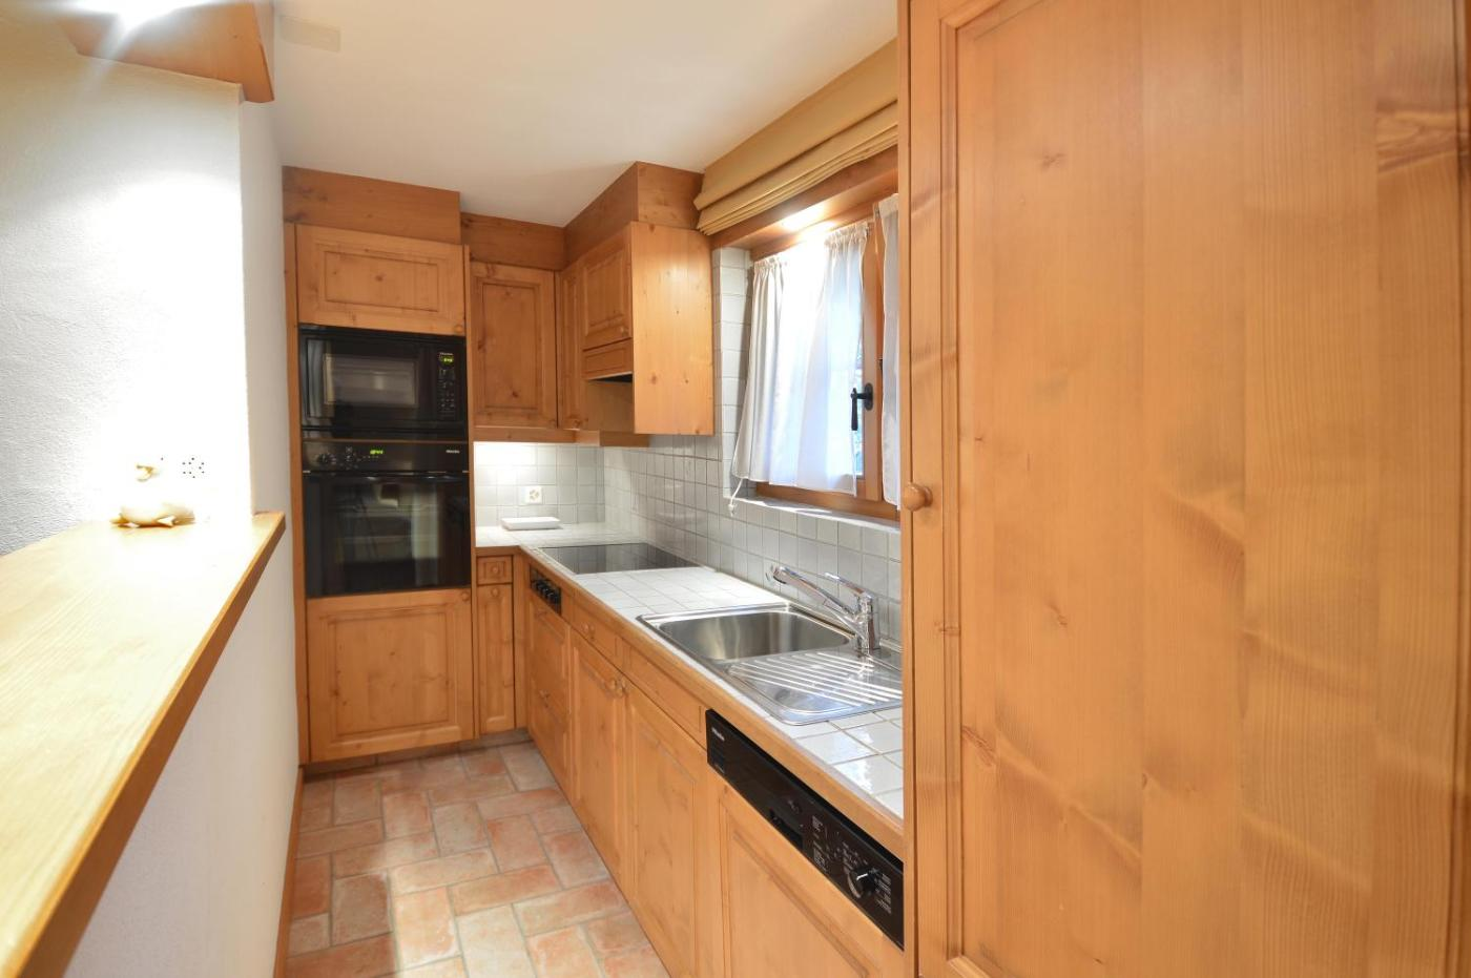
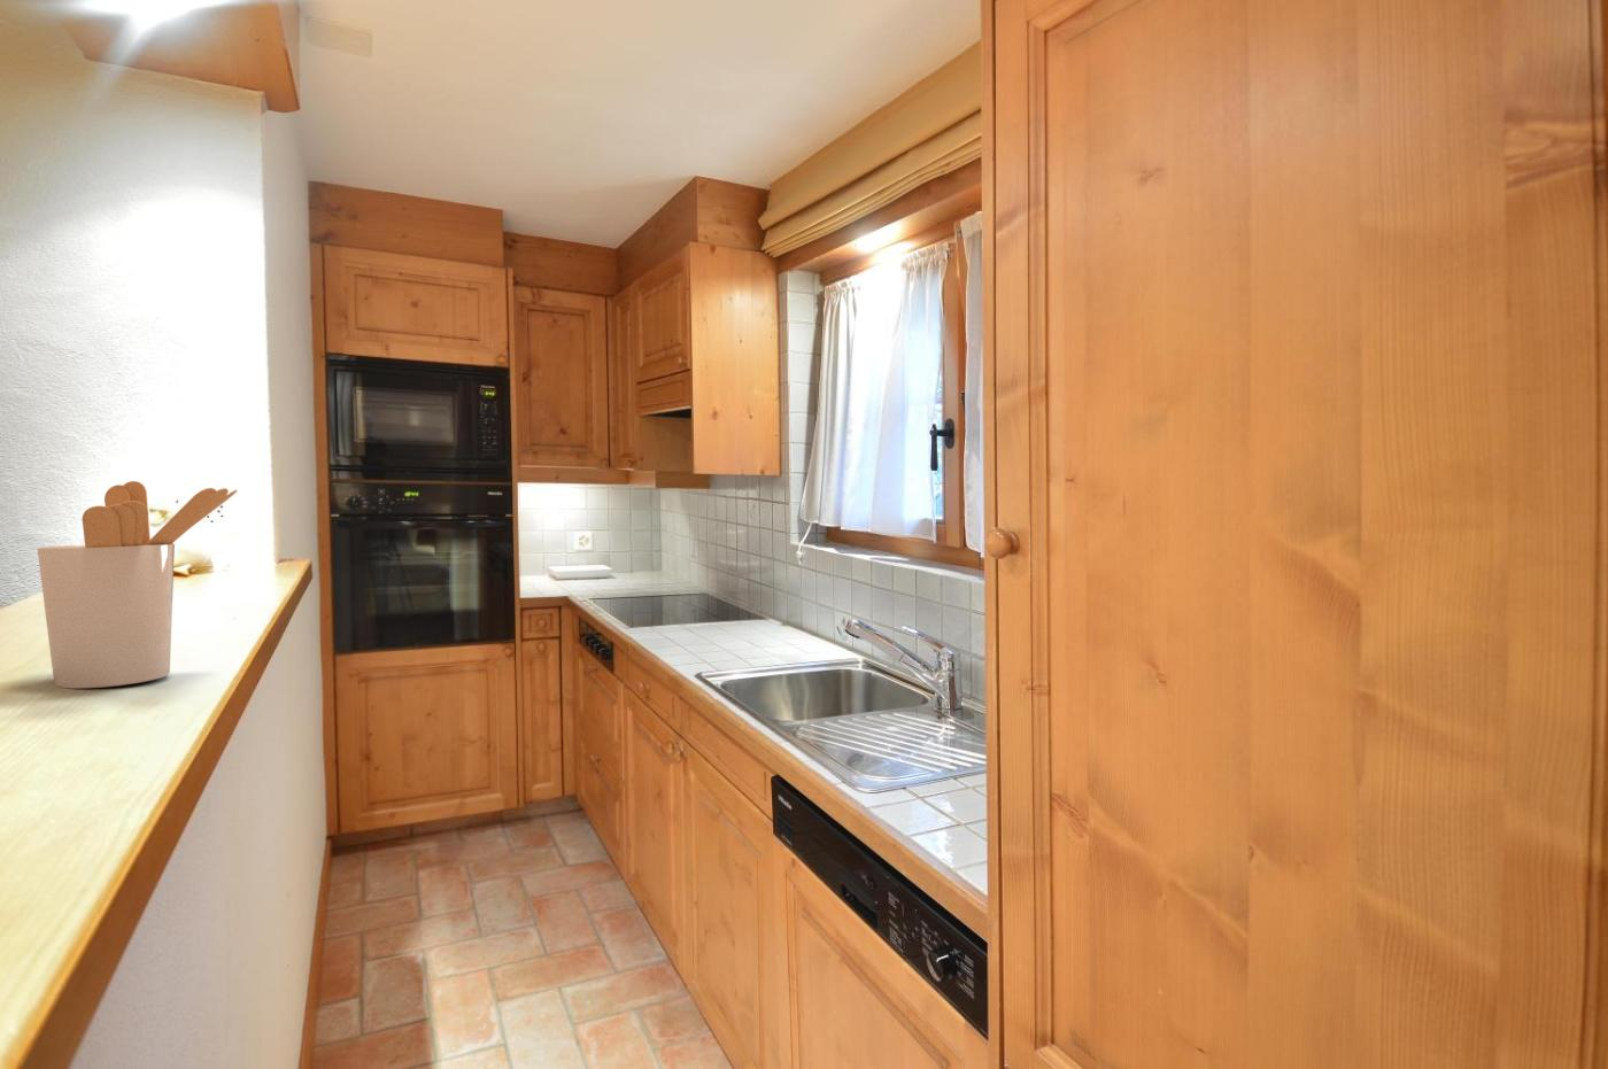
+ utensil holder [37,480,237,690]
